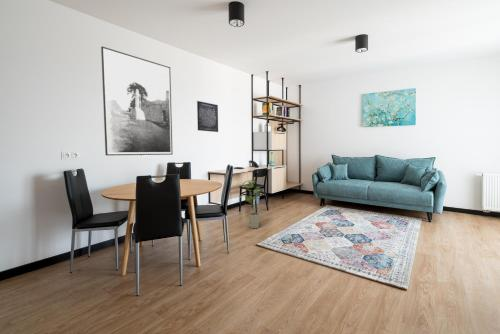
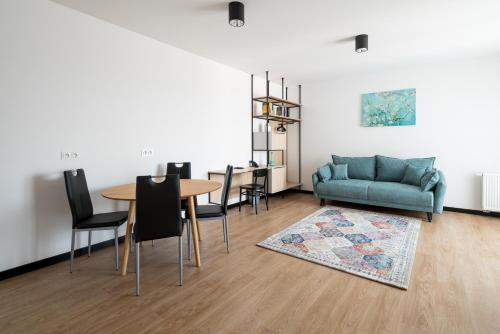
- wall art [196,100,219,133]
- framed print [100,46,174,156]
- house plant [238,179,265,229]
